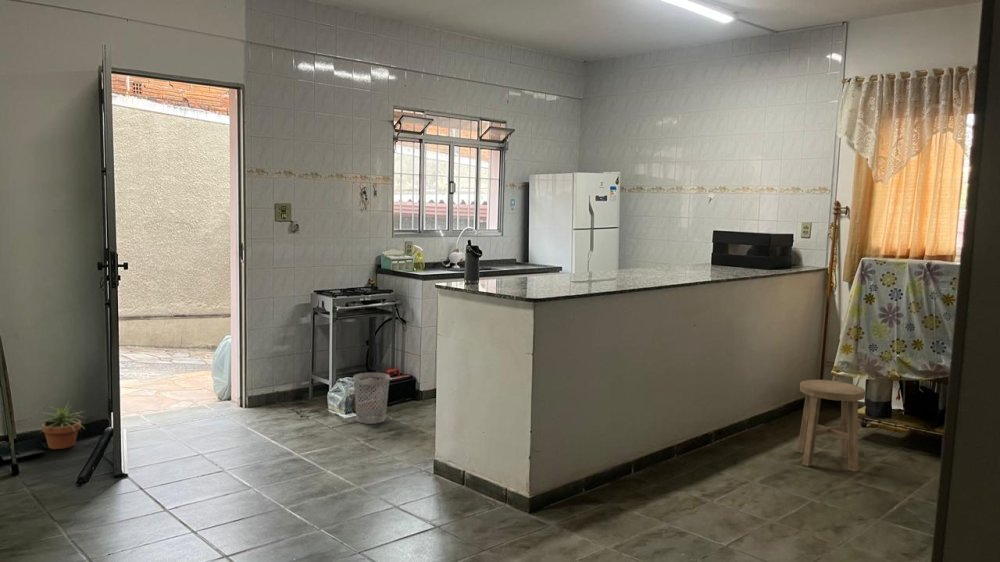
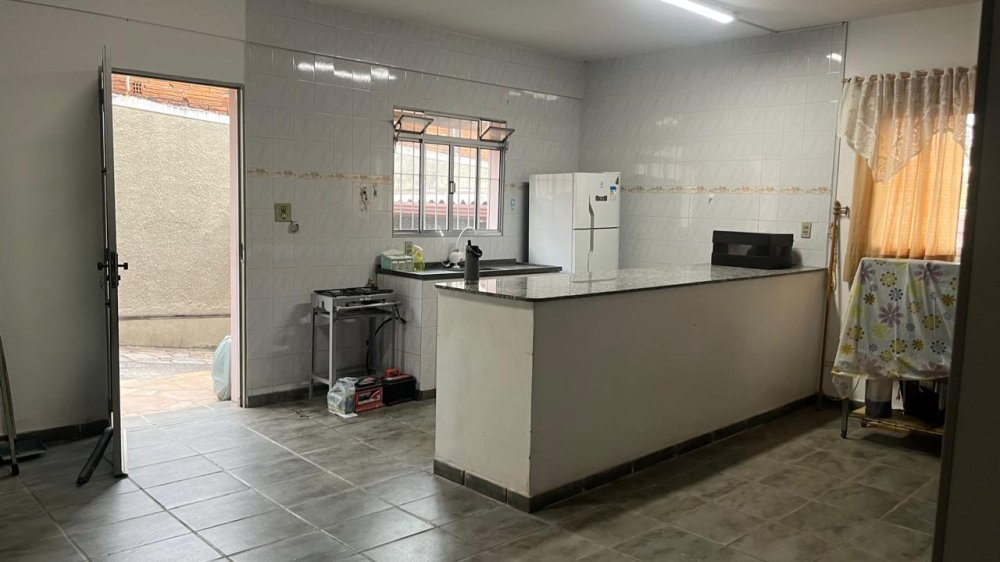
- wastebasket [353,372,391,425]
- stool [796,379,866,473]
- potted plant [39,400,85,450]
